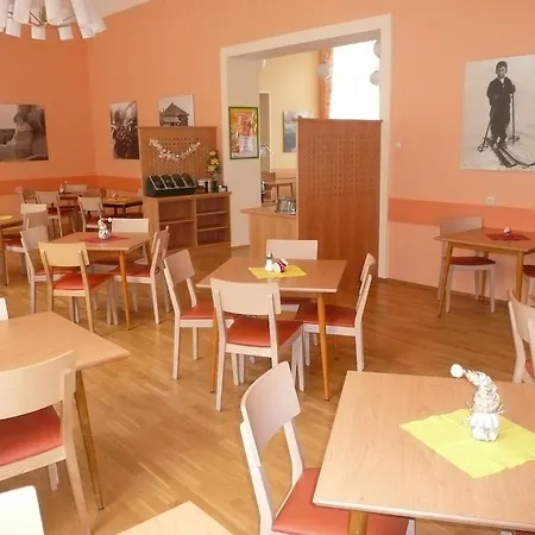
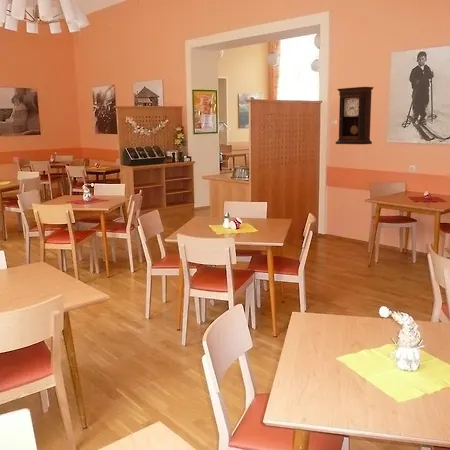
+ pendulum clock [334,86,375,145]
